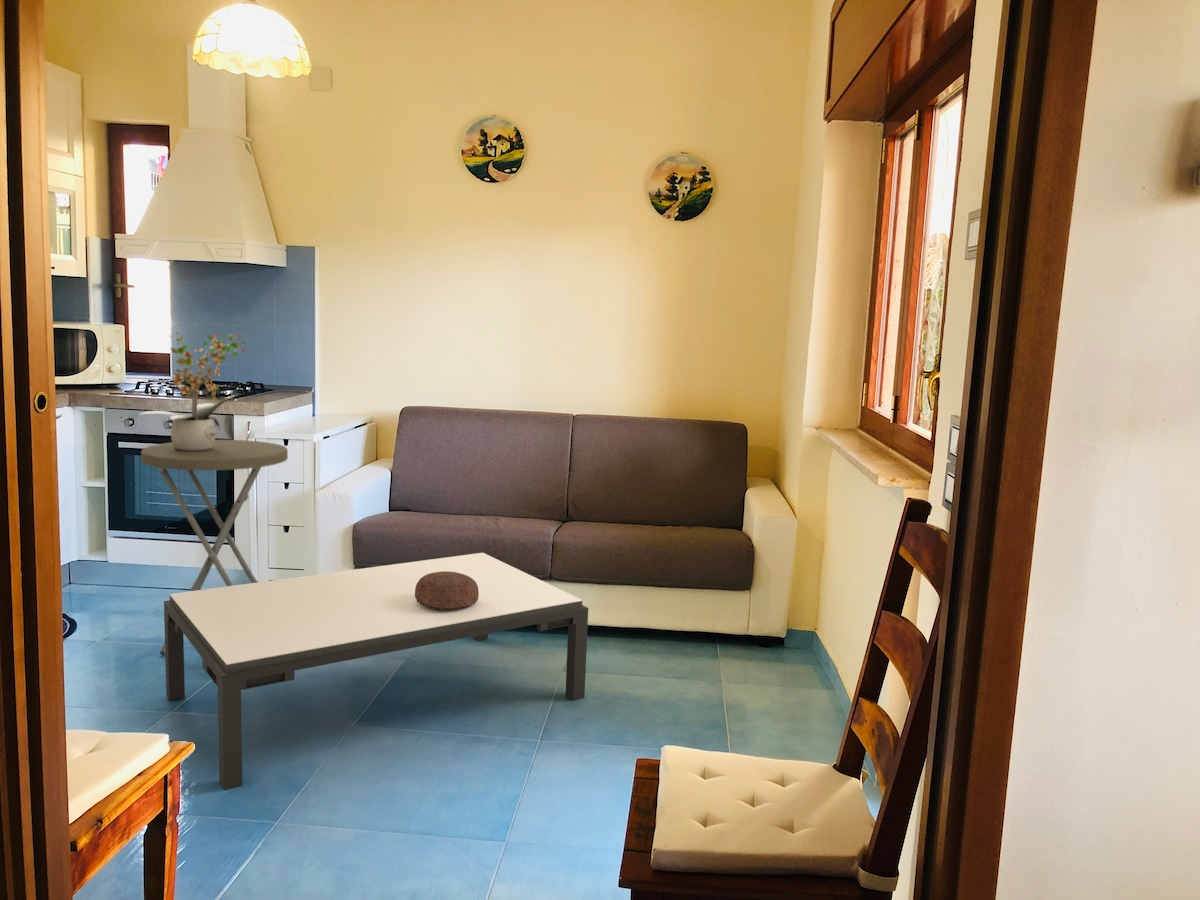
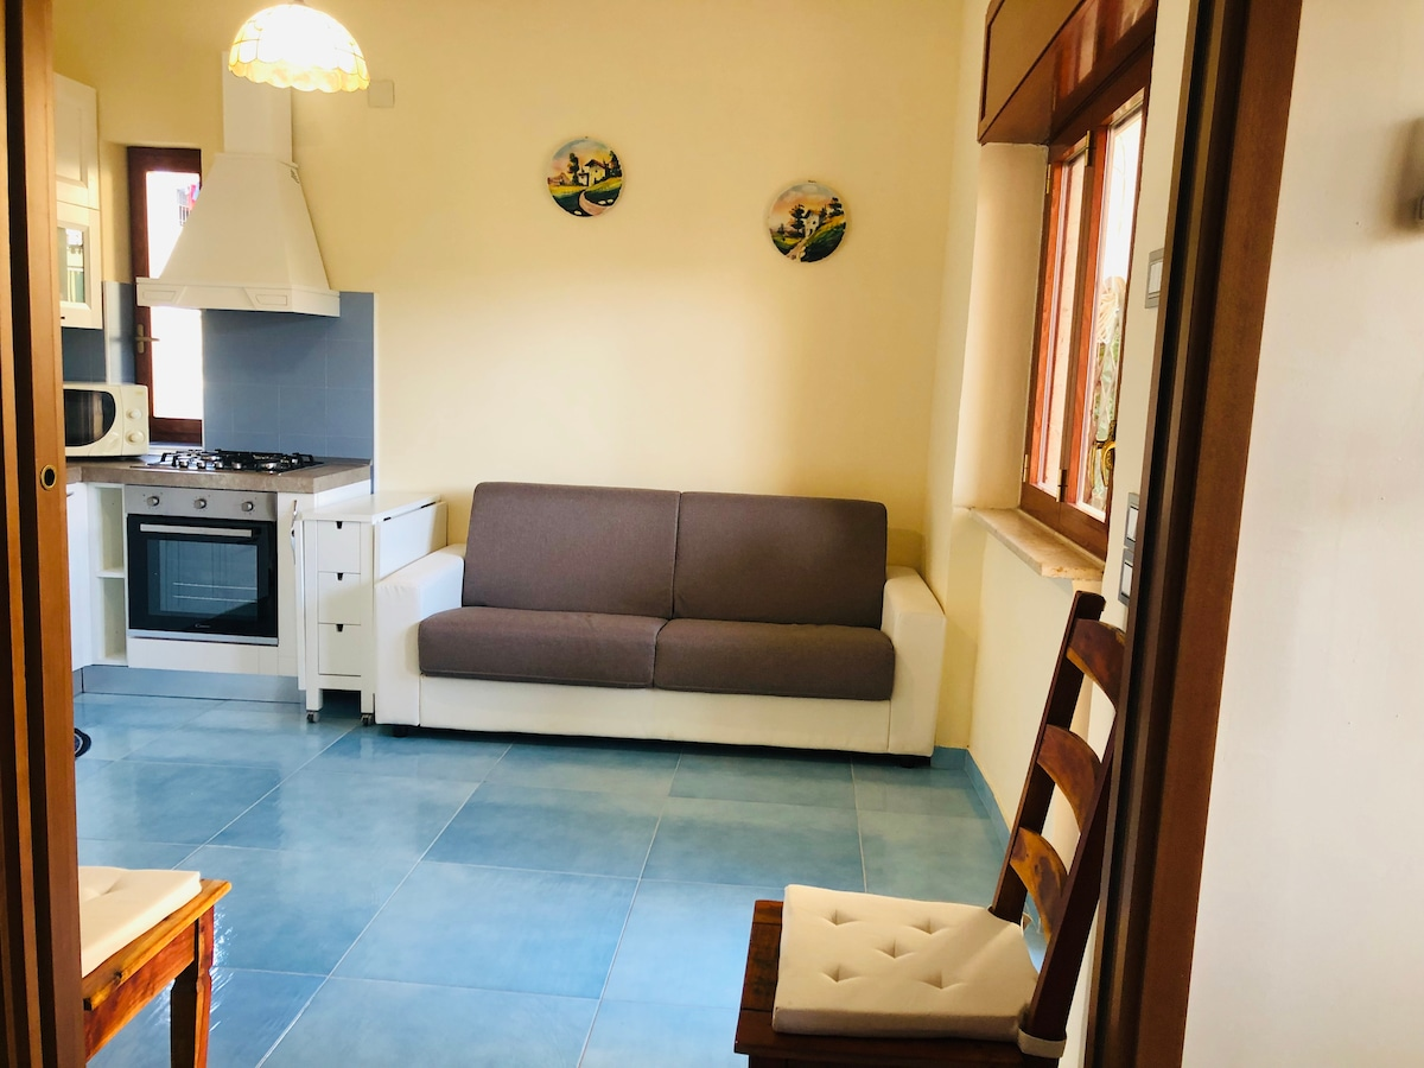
- coffee table [163,552,589,791]
- side table [140,439,289,656]
- potted plant [138,331,247,451]
- decorative bowl [415,571,479,611]
